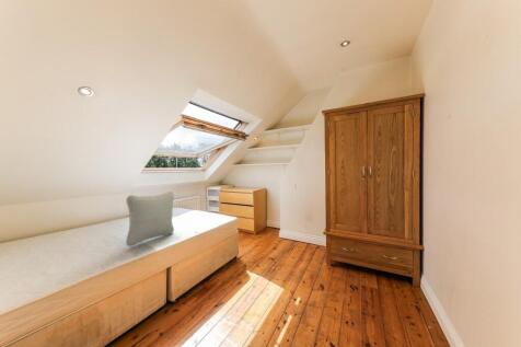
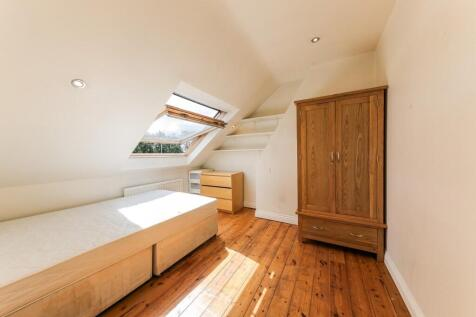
- pillow [125,190,175,247]
